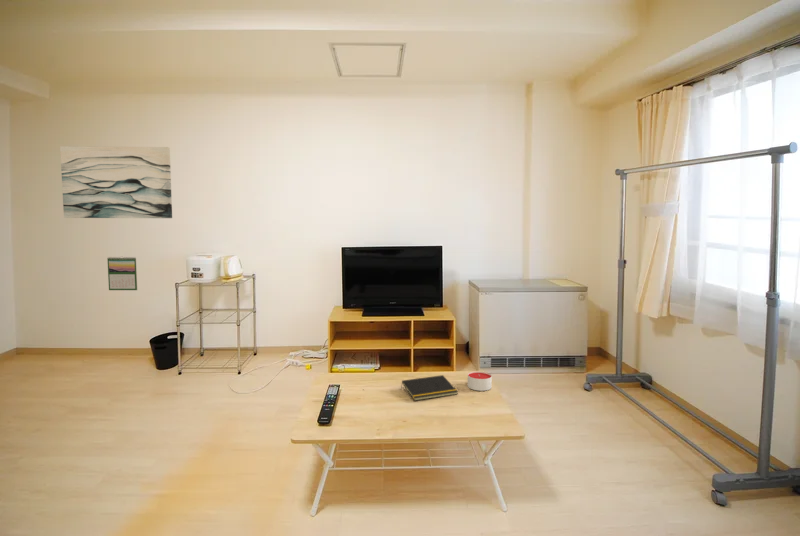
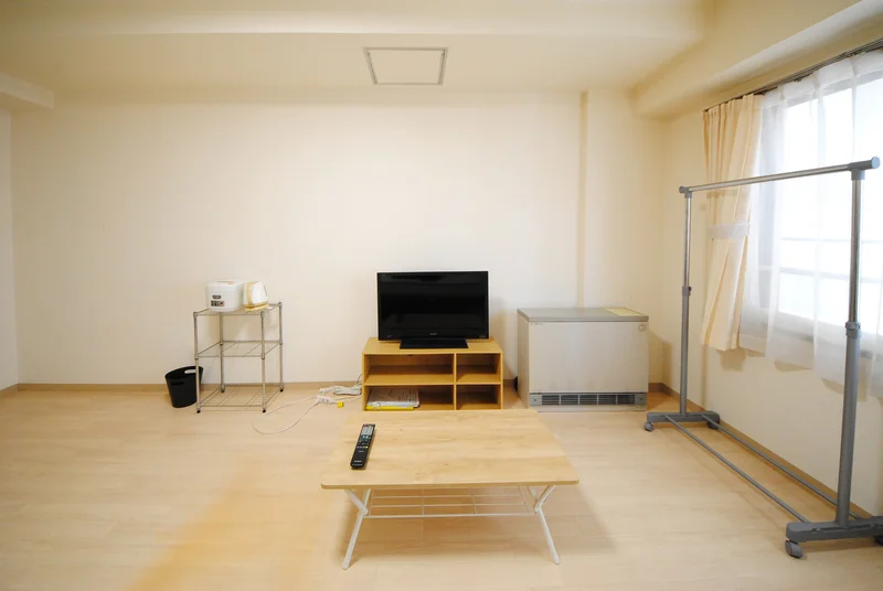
- candle [467,370,493,392]
- calendar [106,256,138,291]
- notepad [400,374,459,402]
- wall art [59,145,173,219]
